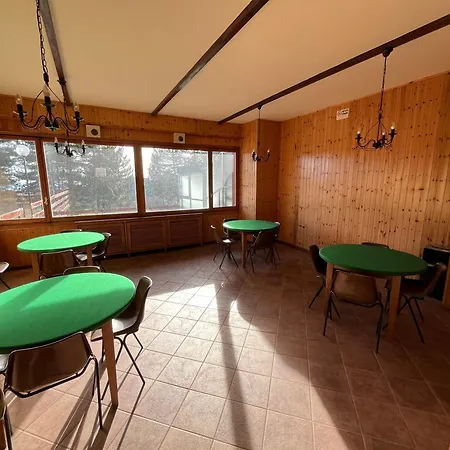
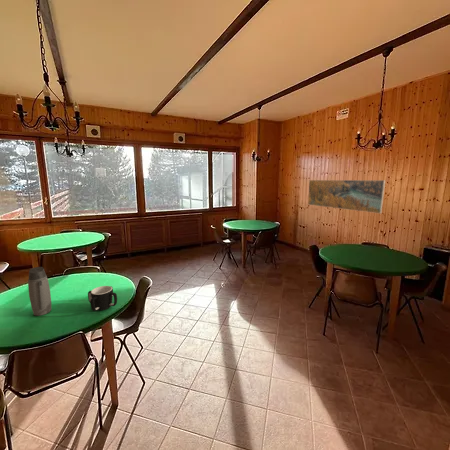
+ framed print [307,179,386,214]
+ mug [87,285,118,312]
+ water bottle [27,266,52,317]
